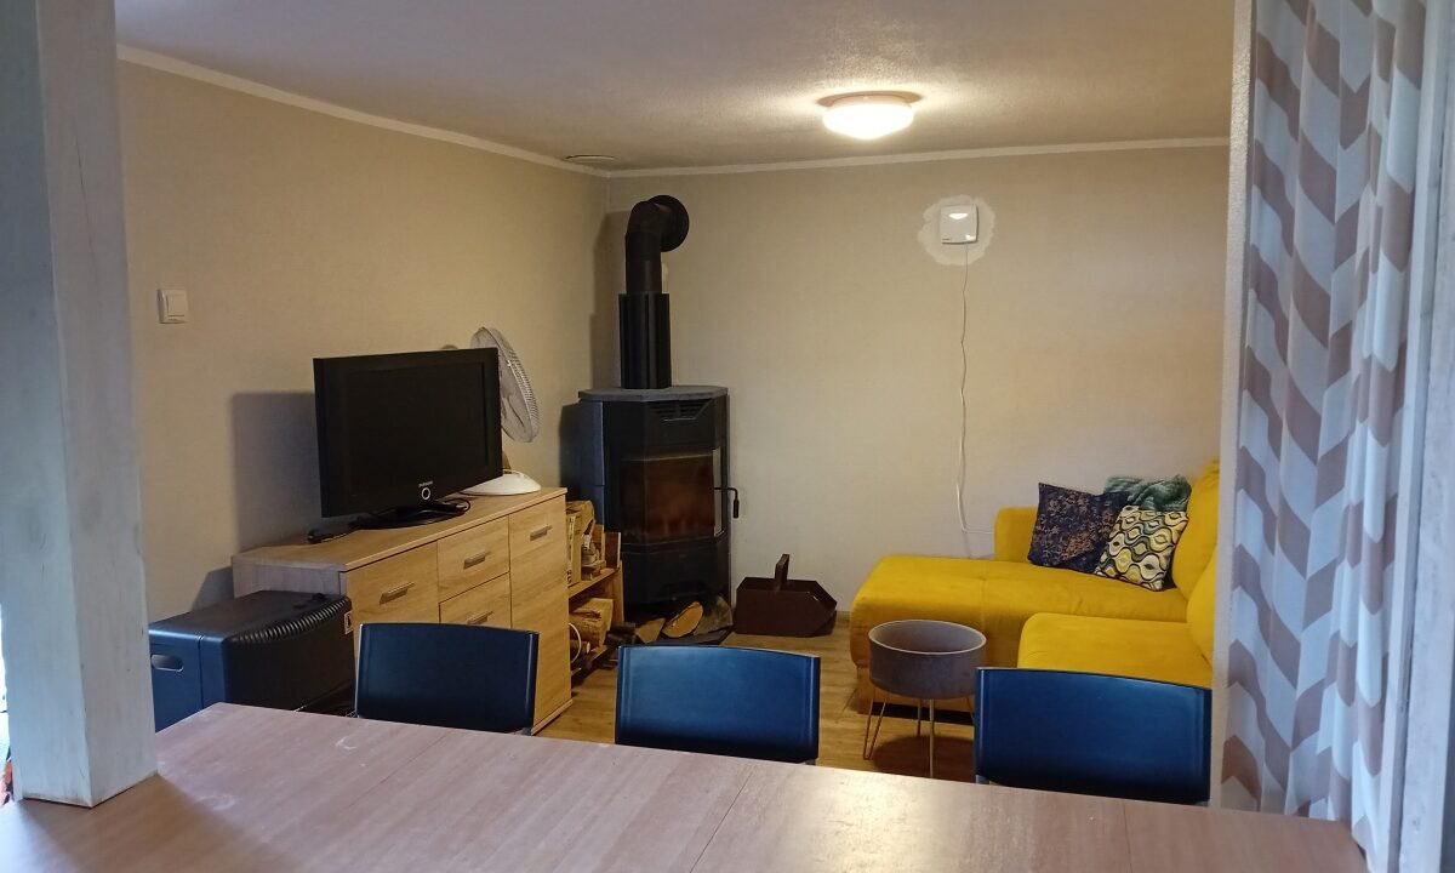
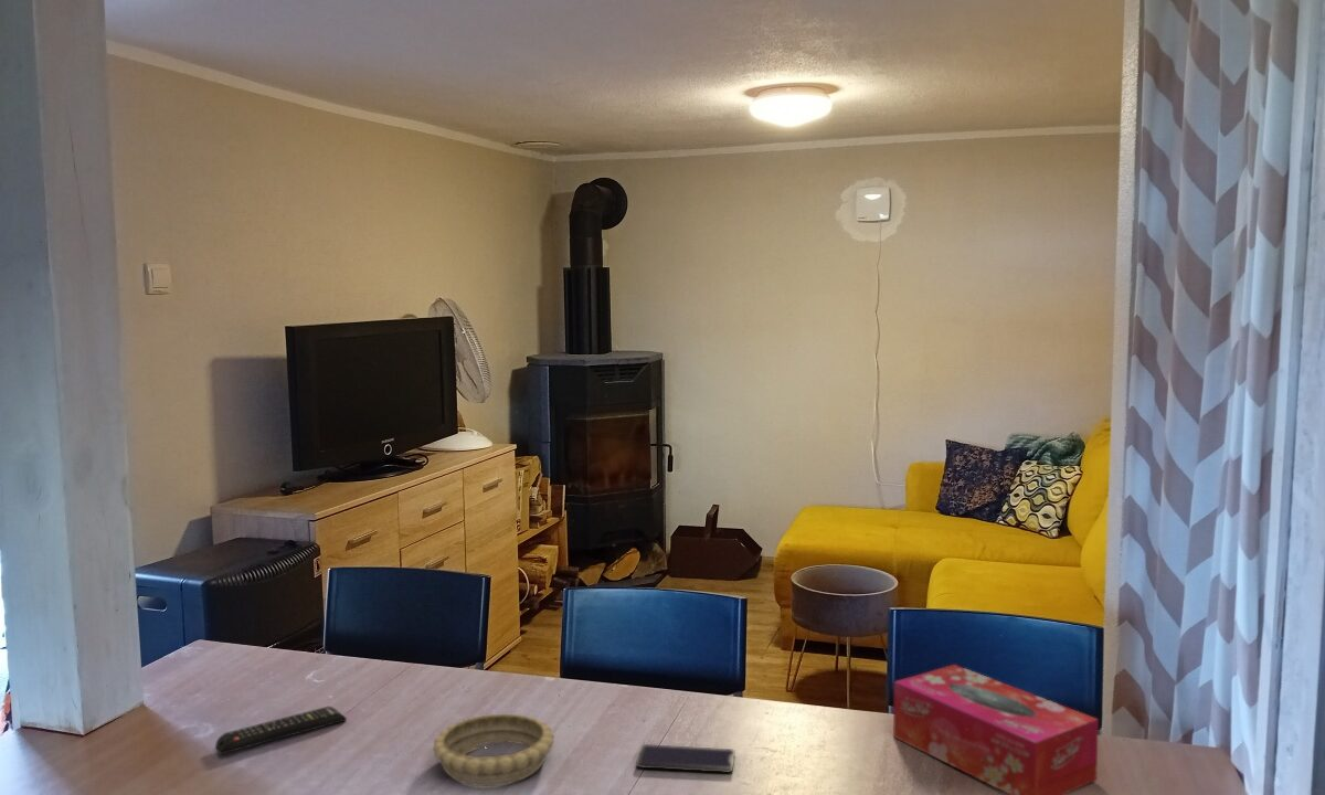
+ smartphone [635,743,736,774]
+ remote control [214,706,348,755]
+ decorative bowl [432,712,555,787]
+ tissue box [892,664,1100,795]
